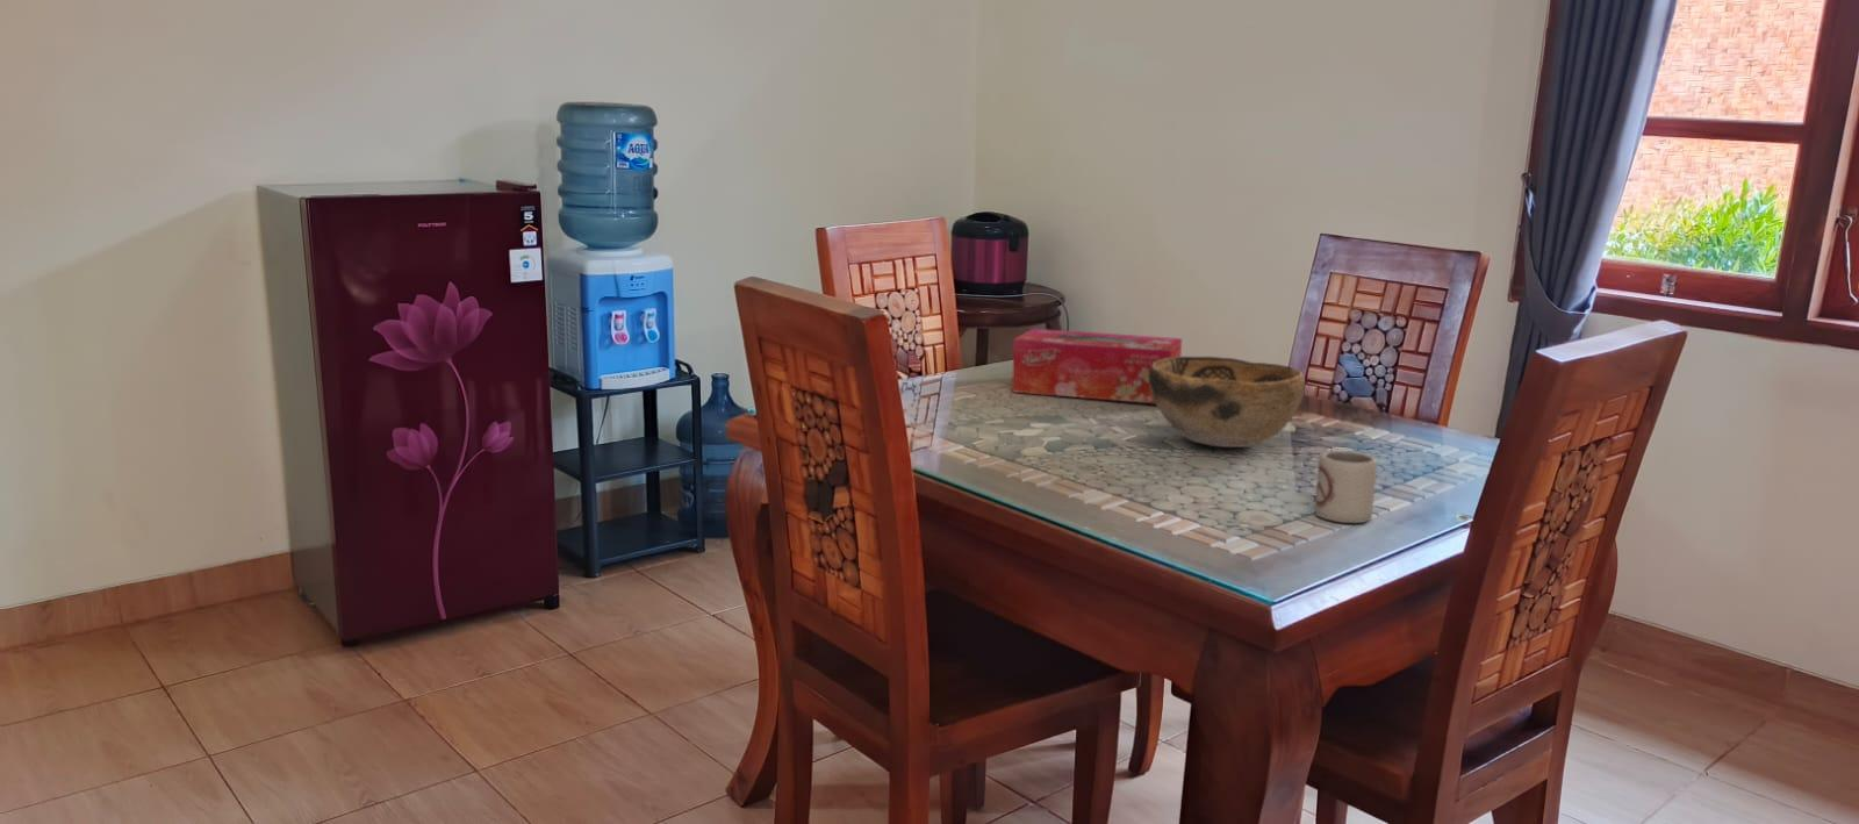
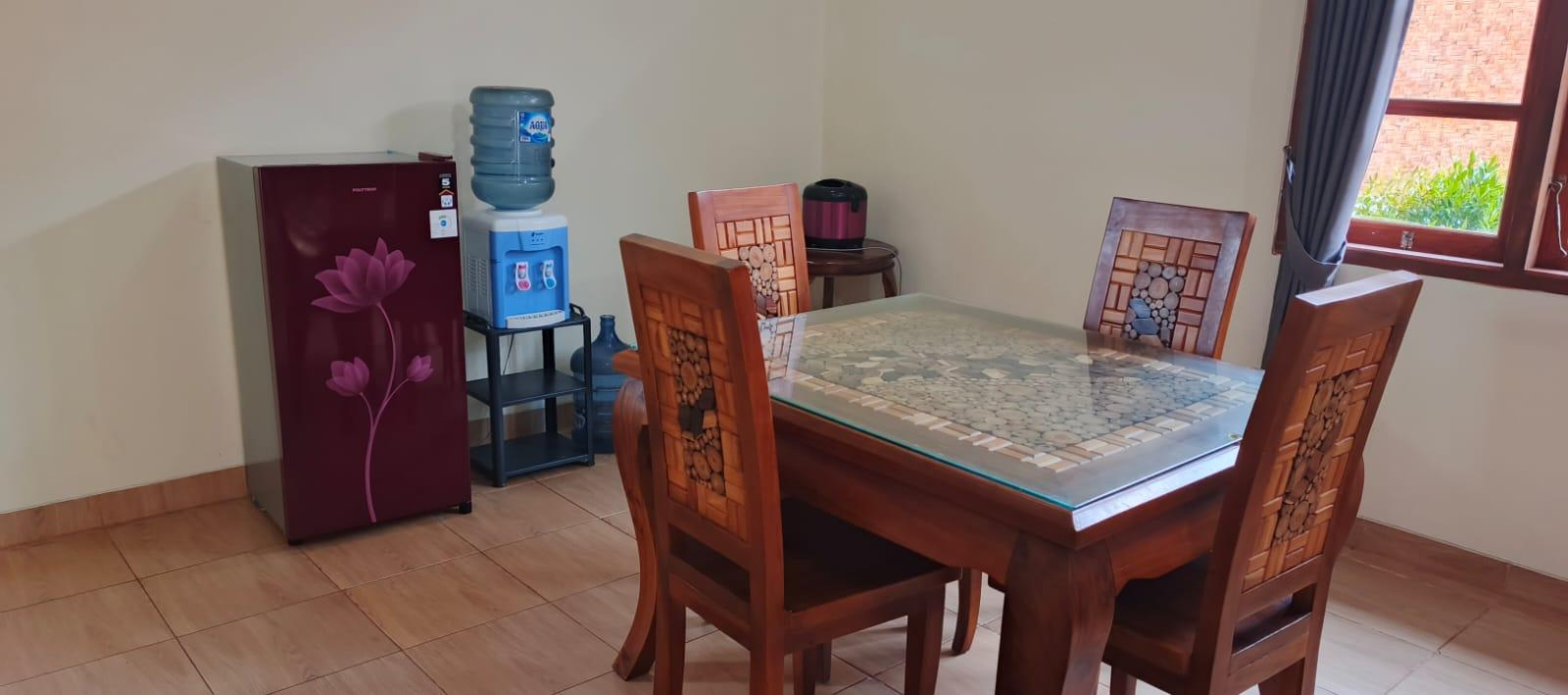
- tissue box [1011,327,1183,404]
- cup [1312,449,1378,524]
- decorative bowl [1149,356,1307,448]
